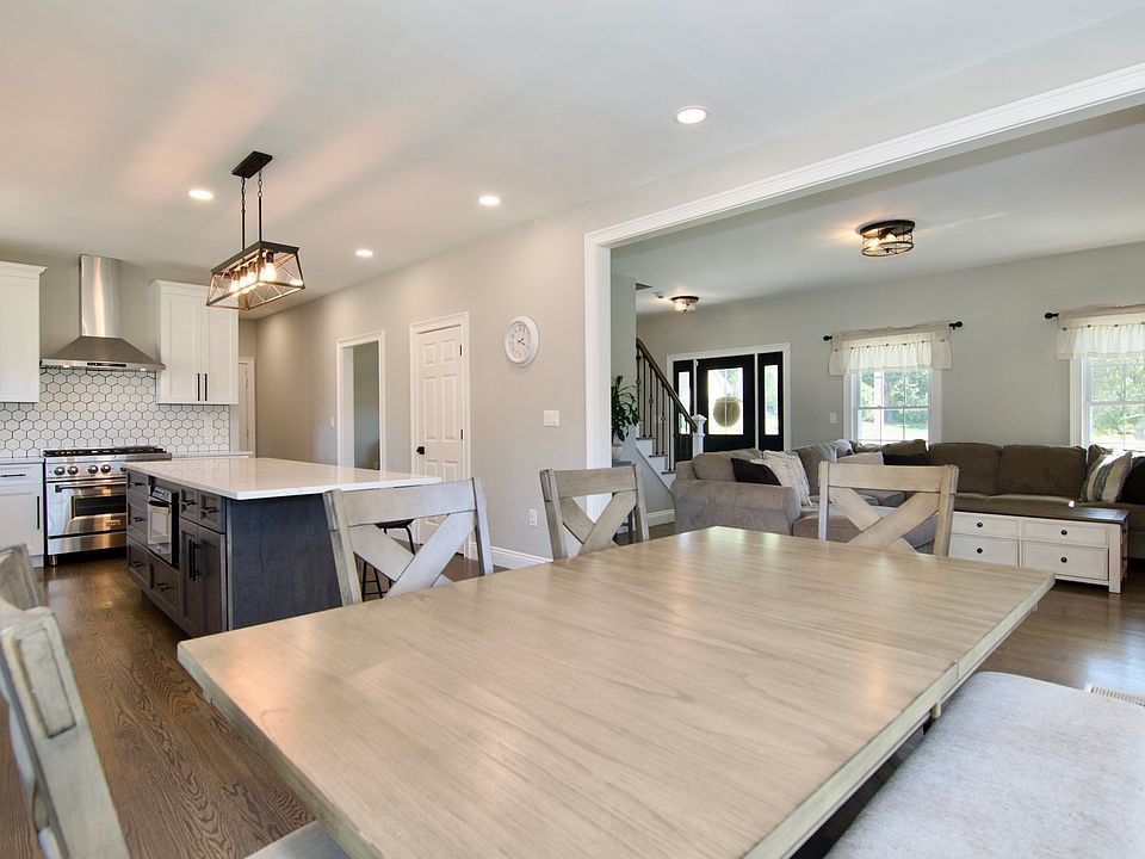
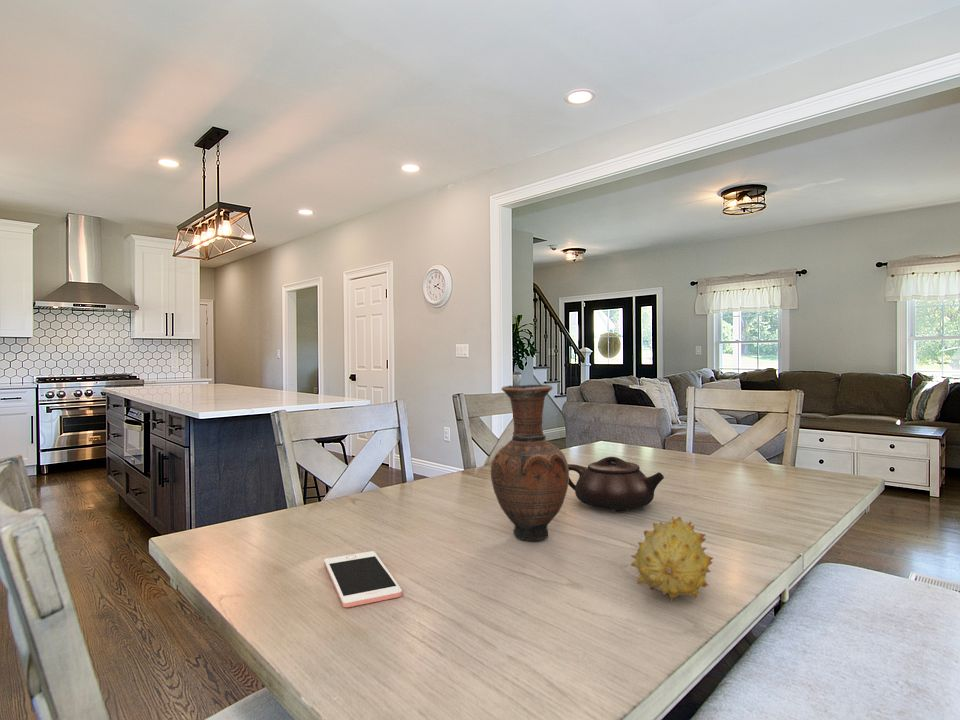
+ vase [490,384,570,542]
+ fruit [630,515,714,602]
+ teapot [568,456,665,513]
+ cell phone [323,550,403,608]
